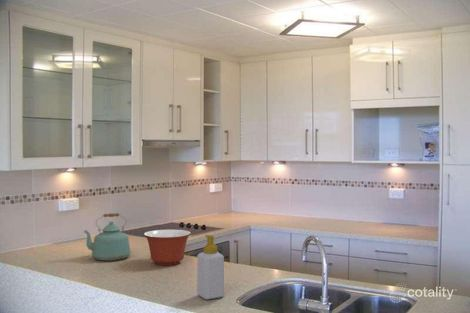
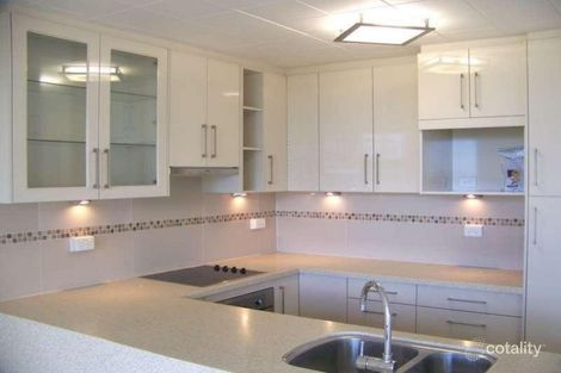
- mixing bowl [143,229,192,266]
- soap bottle [196,234,225,300]
- kettle [83,212,132,262]
